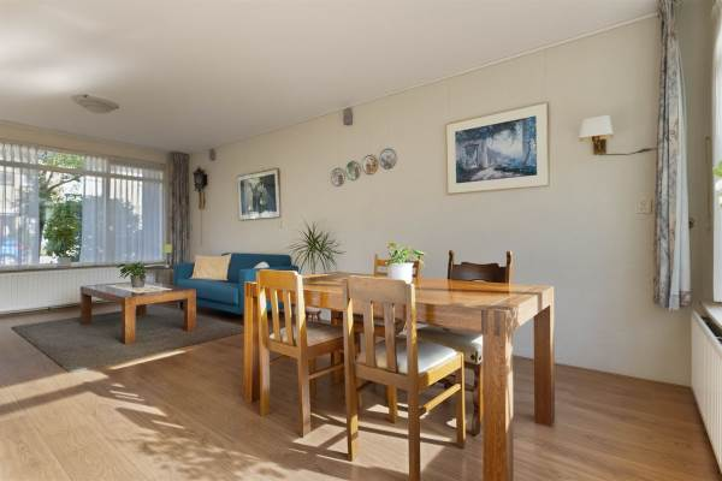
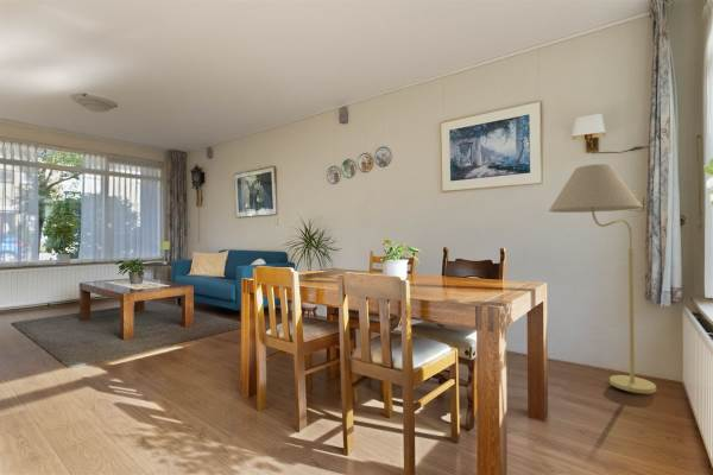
+ floor lamp [548,163,657,394]
